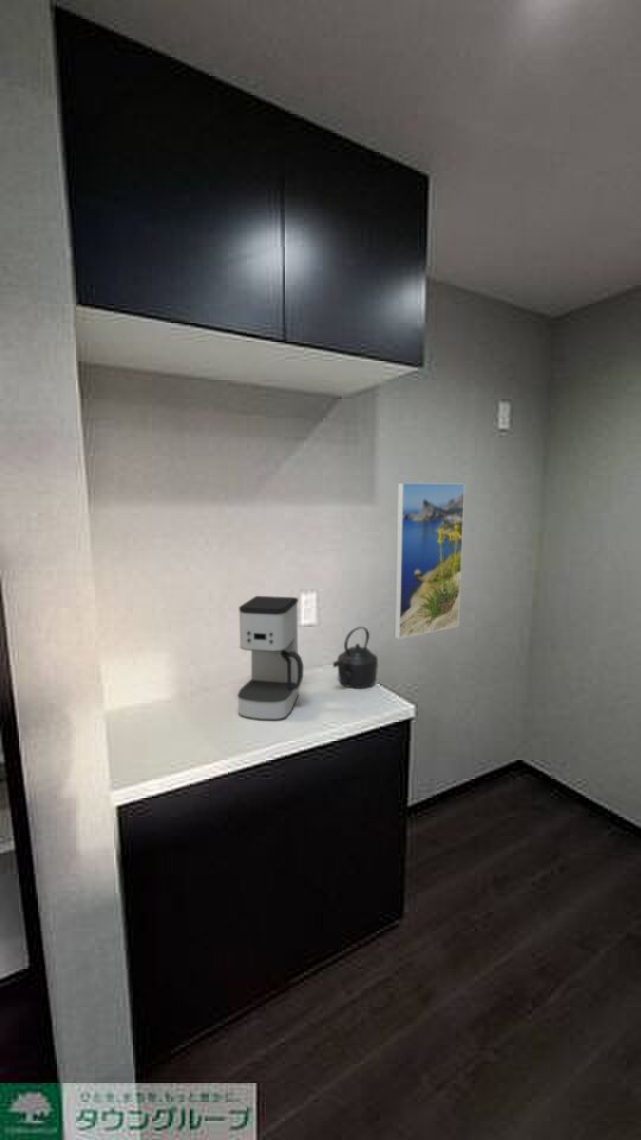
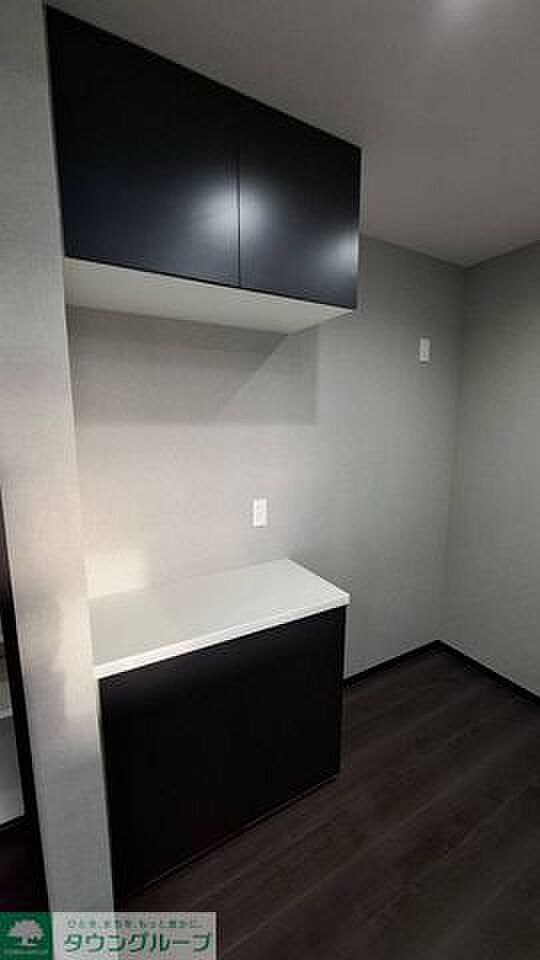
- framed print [393,481,467,640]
- kettle [332,626,379,690]
- coffee maker [236,595,305,722]
